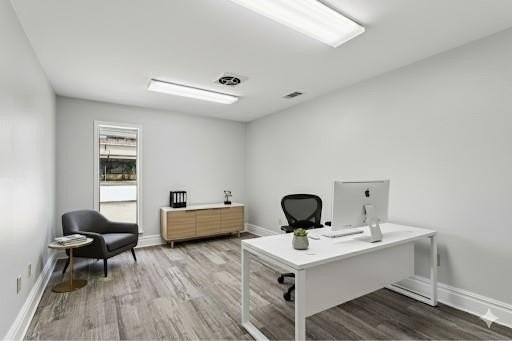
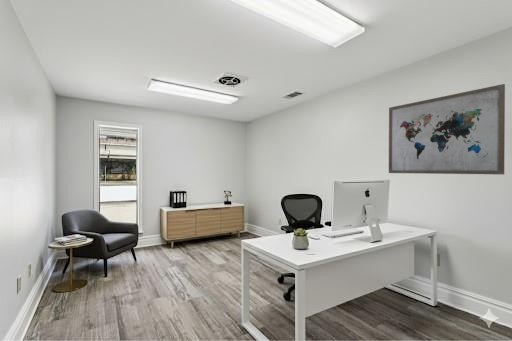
+ wall art [388,83,506,175]
